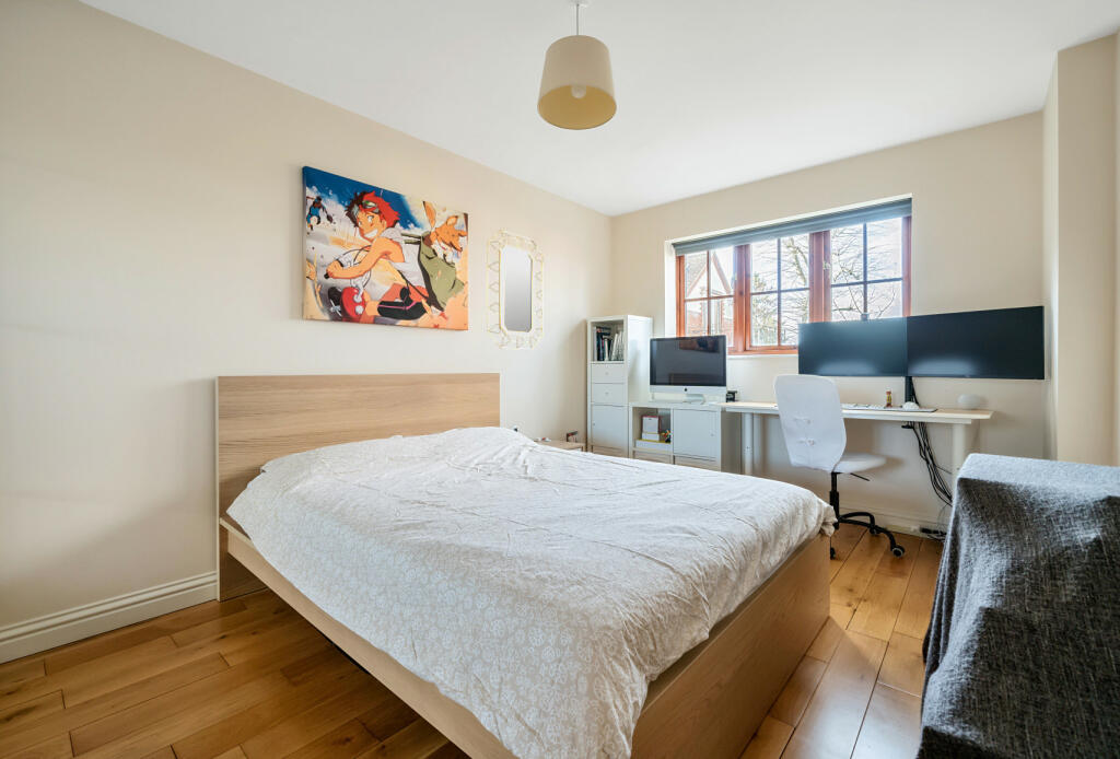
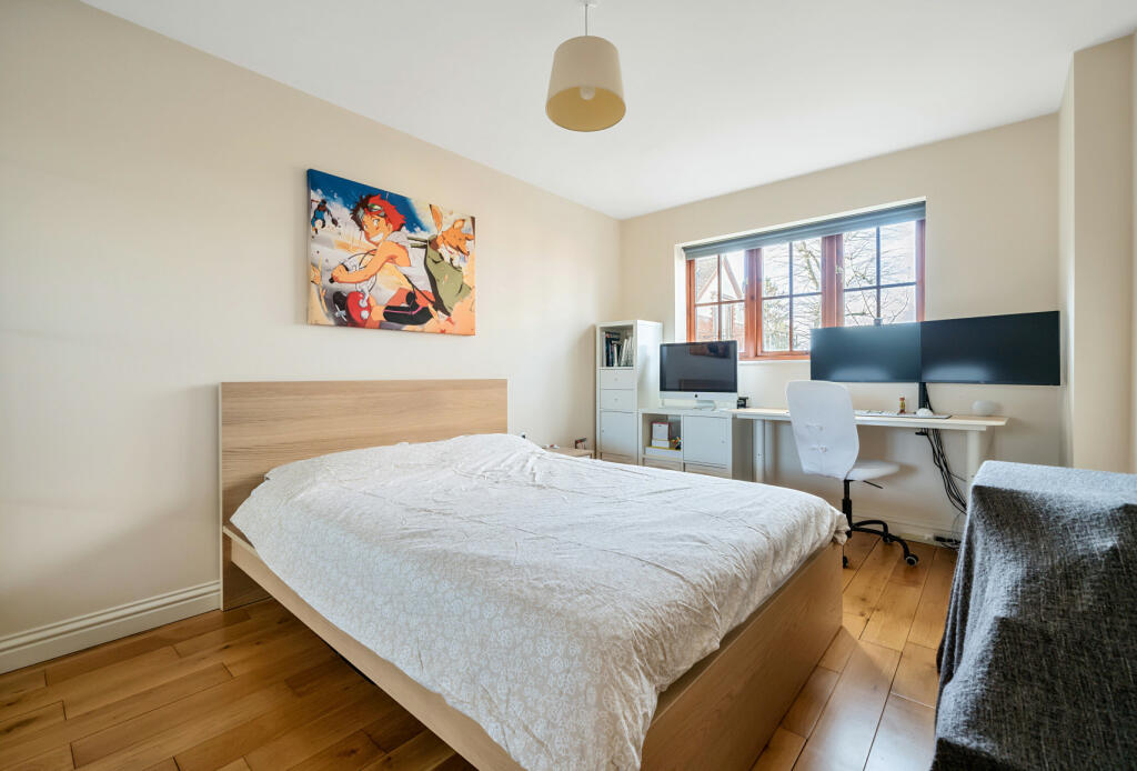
- home mirror [487,229,544,351]
